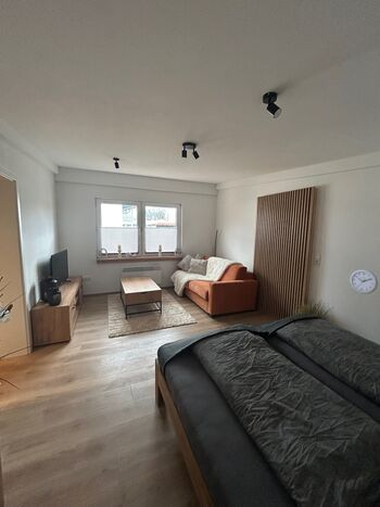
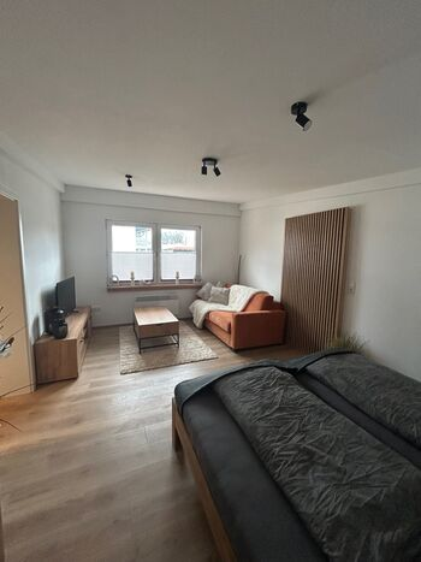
- wall clock [349,268,379,295]
